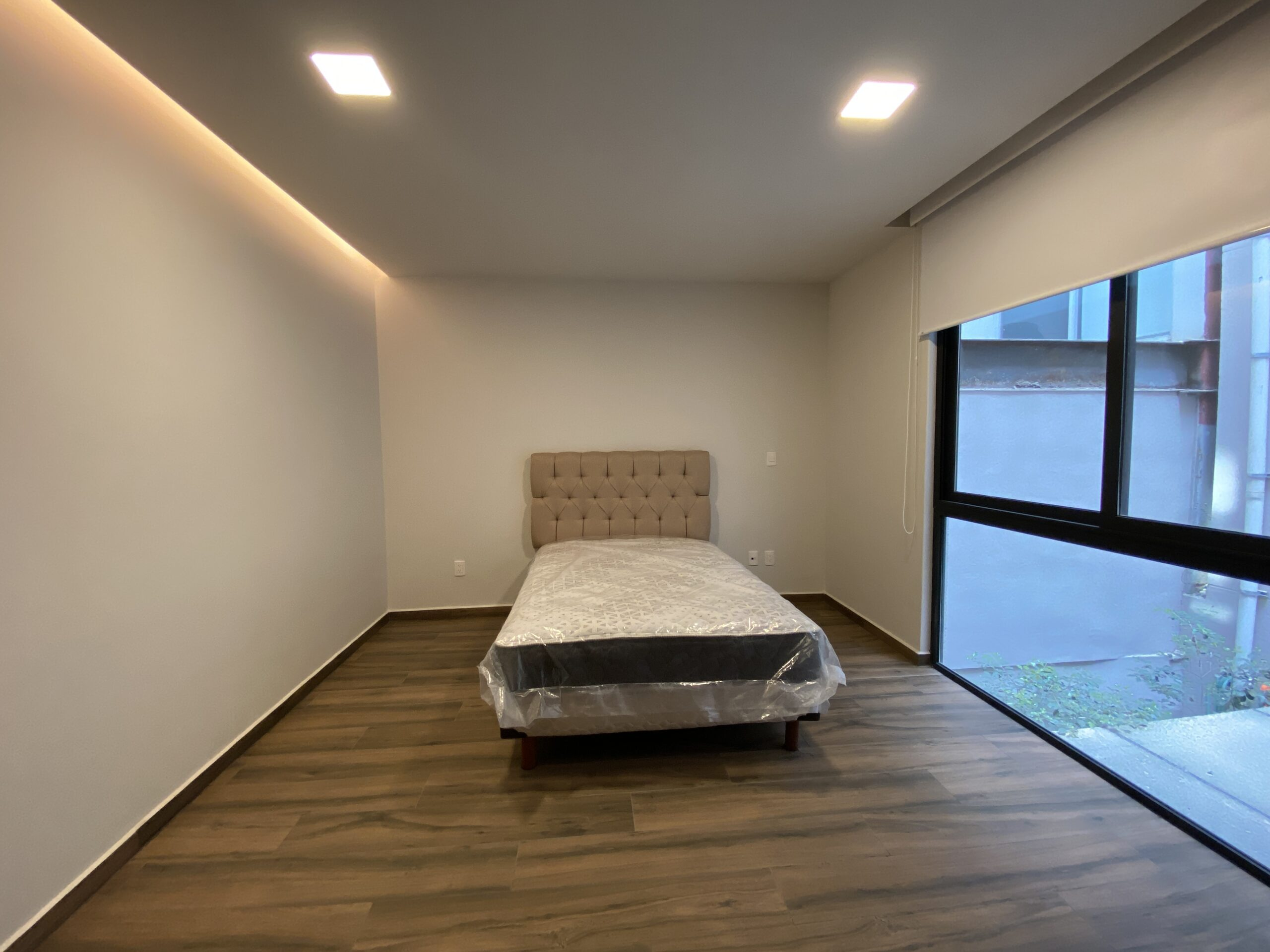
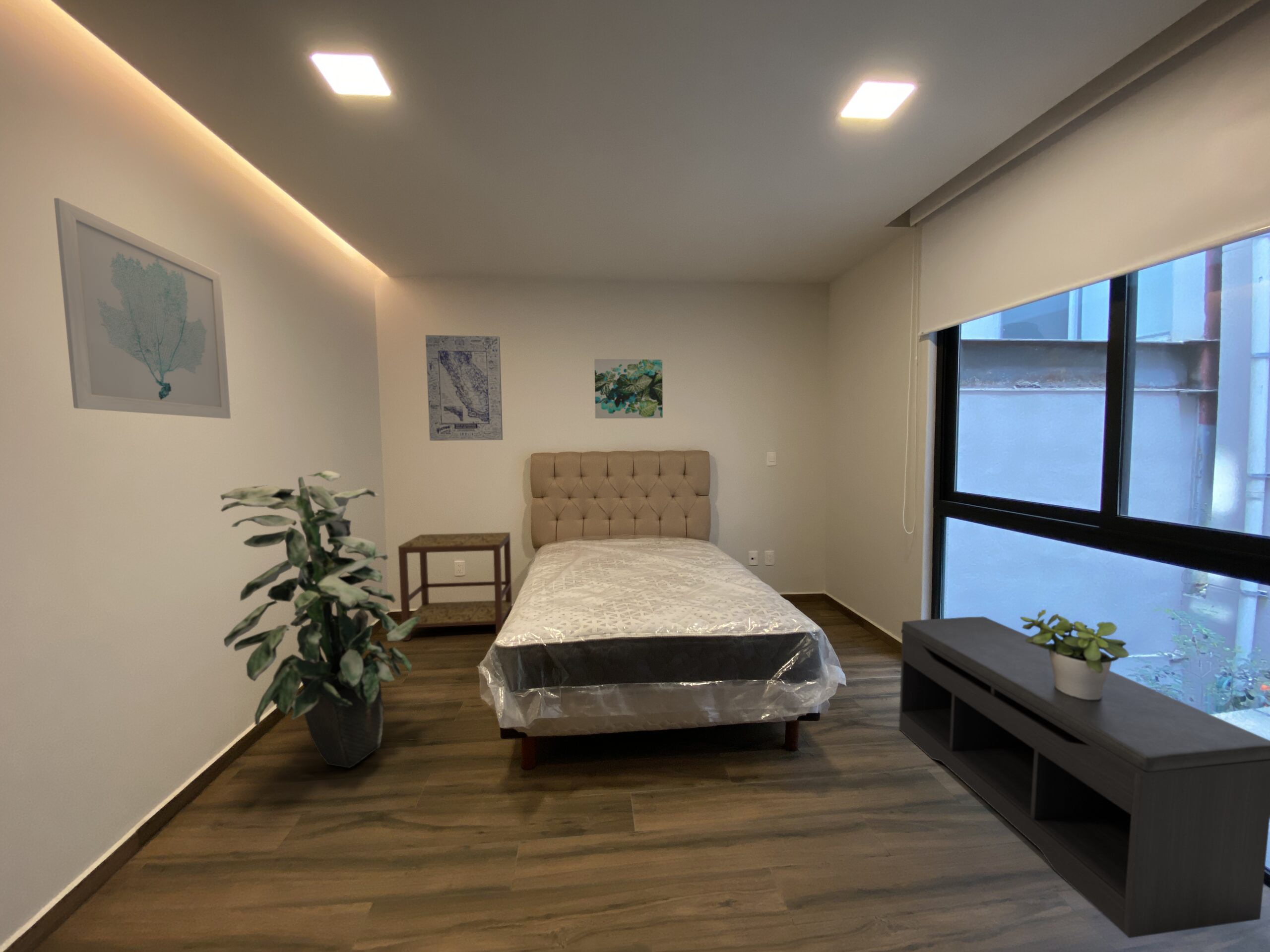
+ side table [397,532,512,641]
+ wall art [425,335,503,441]
+ bench [898,616,1270,939]
+ indoor plant [220,470,421,769]
+ wall art [54,197,231,419]
+ wall art [594,358,663,419]
+ potted plant [1020,609,1130,700]
